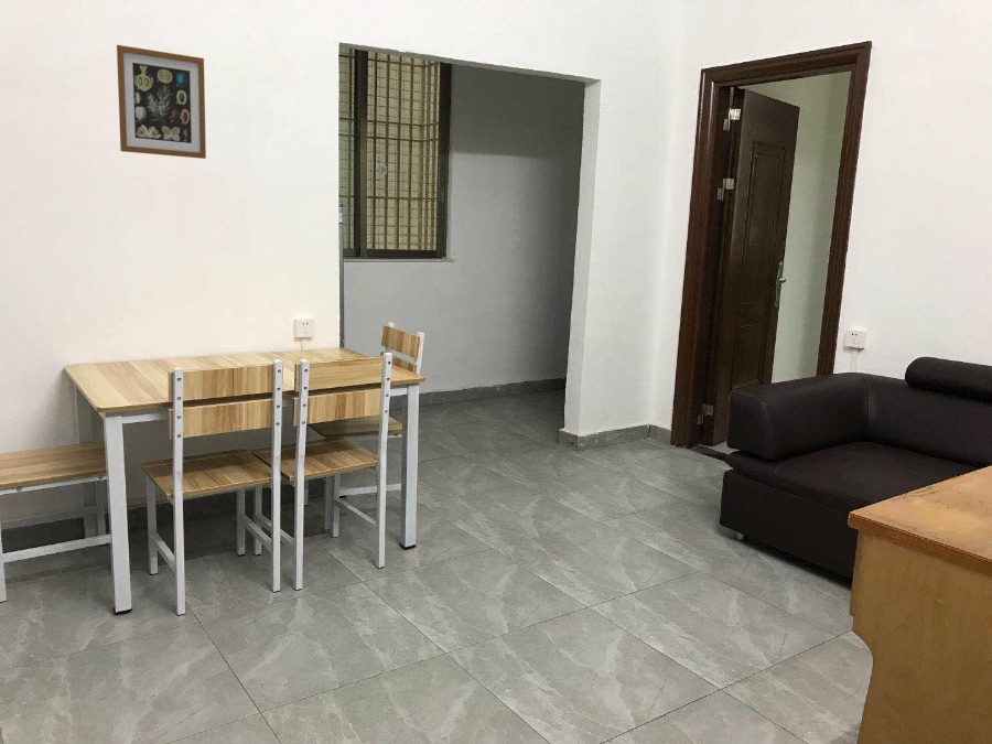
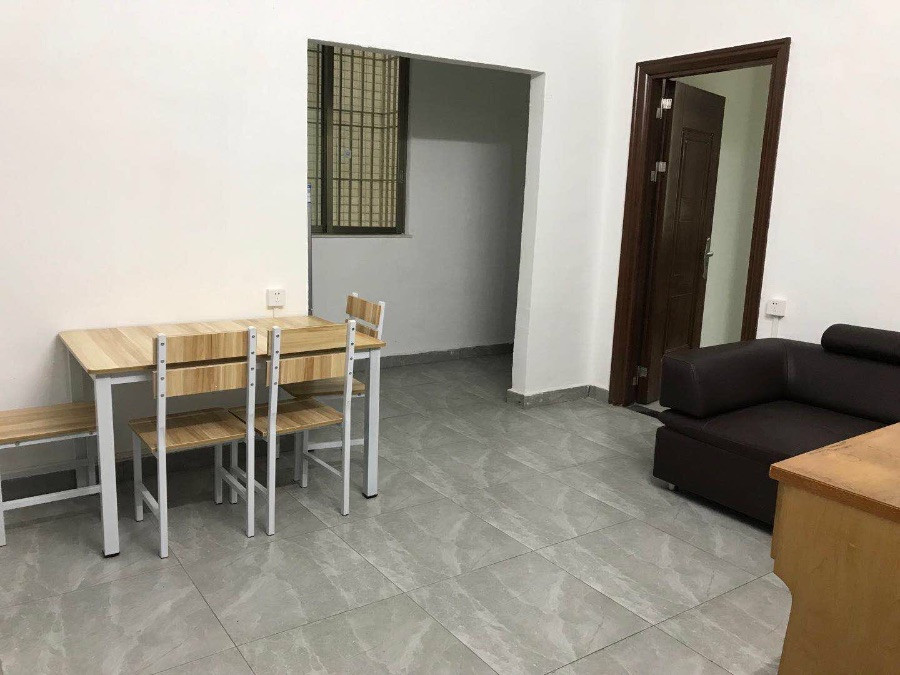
- wall art [116,44,207,160]
